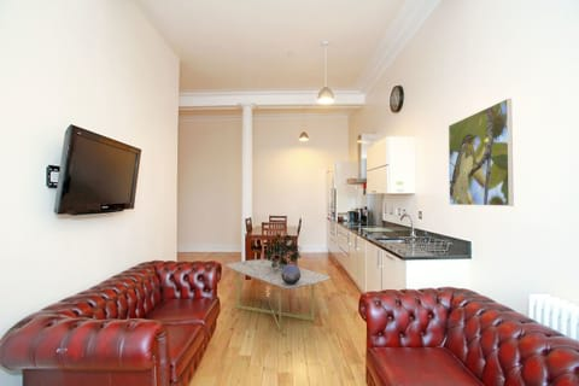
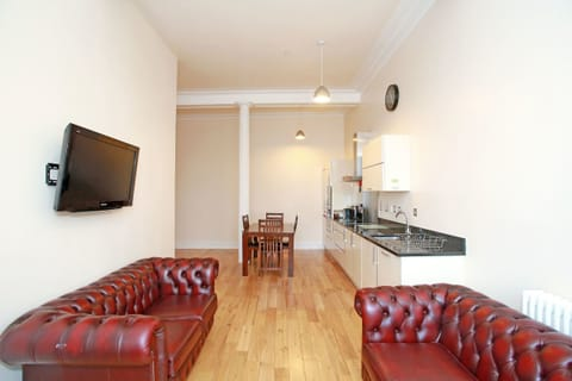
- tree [263,232,302,268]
- coffee table [224,258,332,334]
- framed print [448,98,515,207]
- decorative sphere [281,263,300,285]
